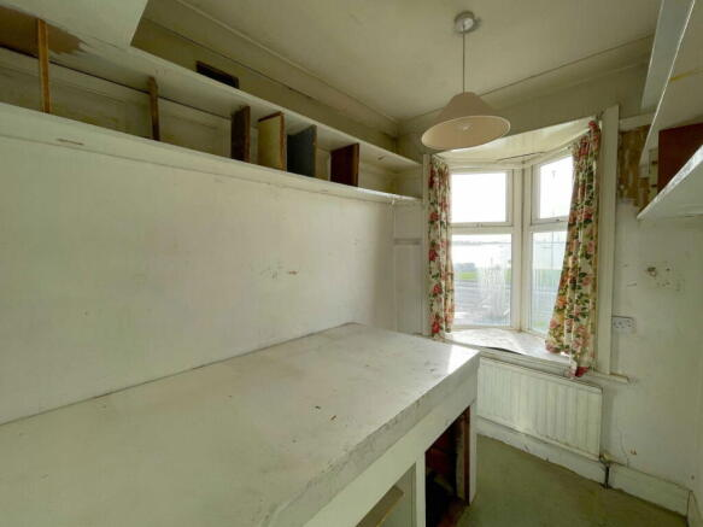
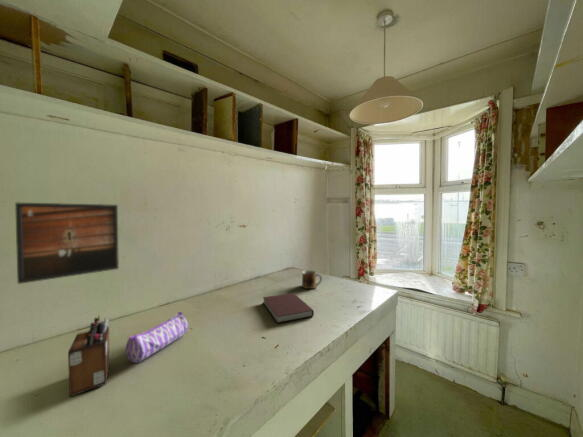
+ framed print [14,202,120,285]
+ desk organizer [67,314,111,397]
+ pencil case [125,311,189,364]
+ notebook [262,292,315,324]
+ mug [301,269,323,290]
